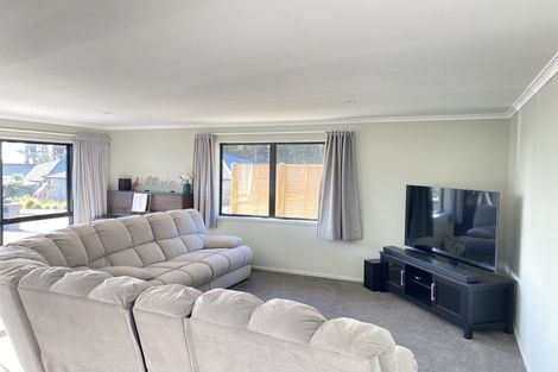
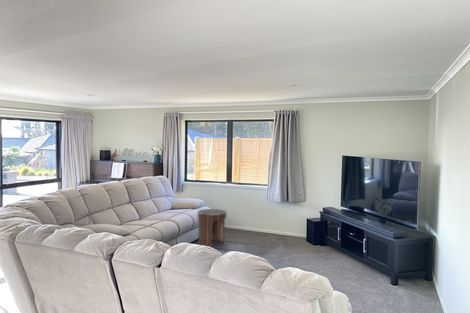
+ side table [197,208,228,248]
